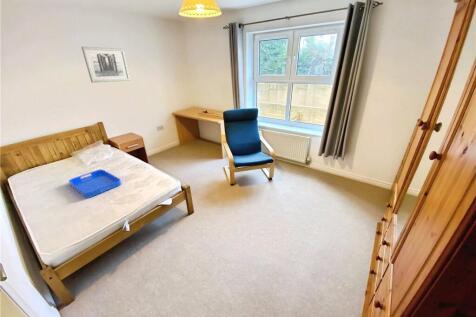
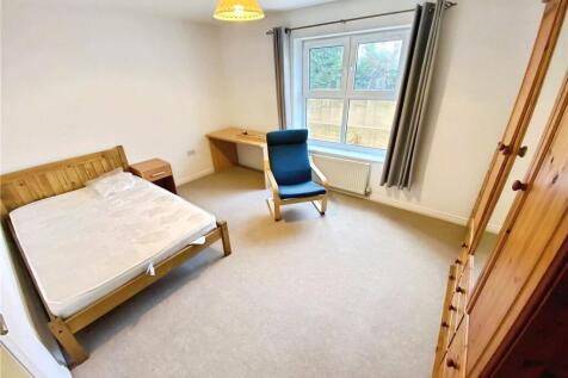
- serving tray [68,168,122,199]
- wall art [80,46,131,84]
